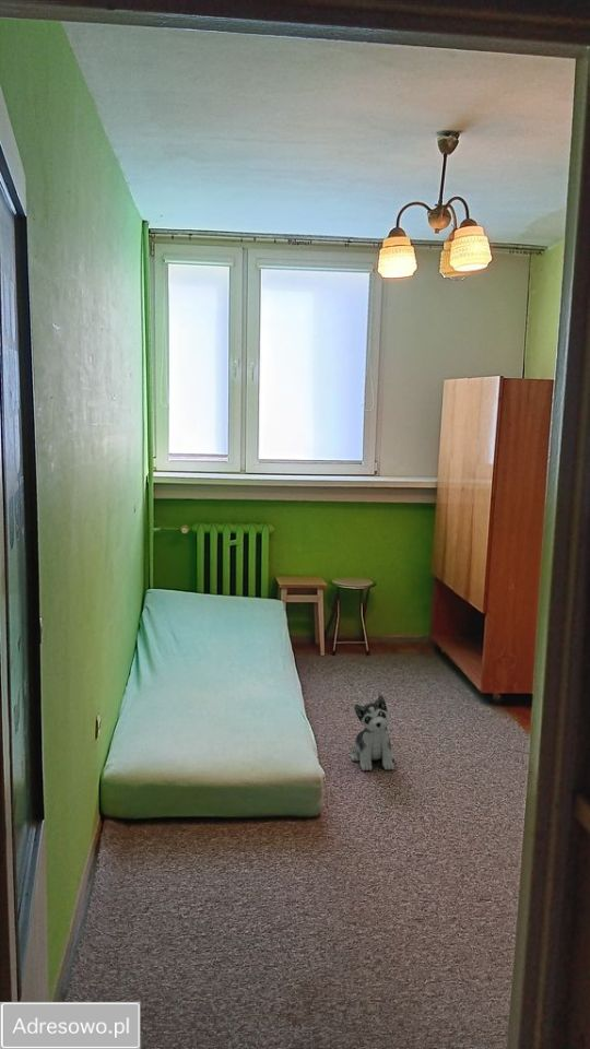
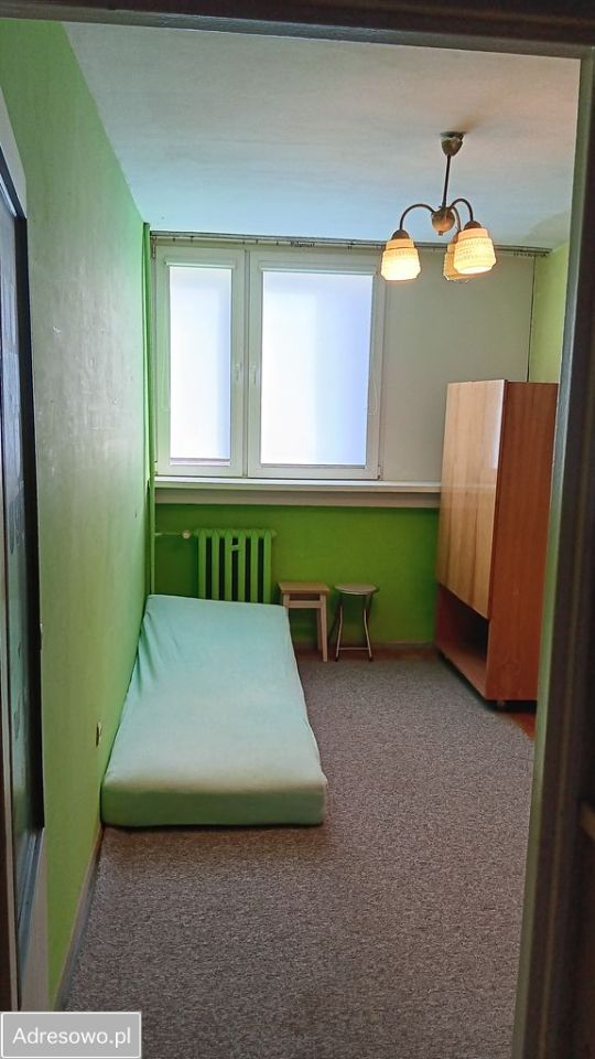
- plush toy [350,694,396,771]
